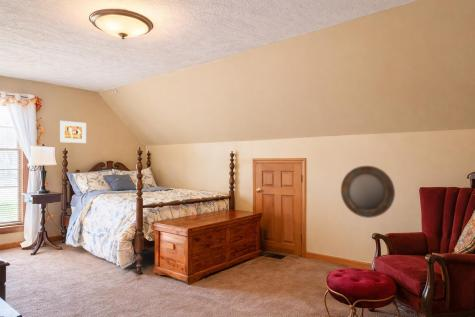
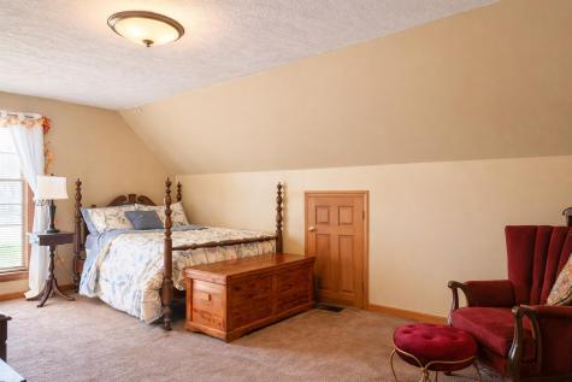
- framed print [59,120,87,144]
- home mirror [340,165,396,219]
